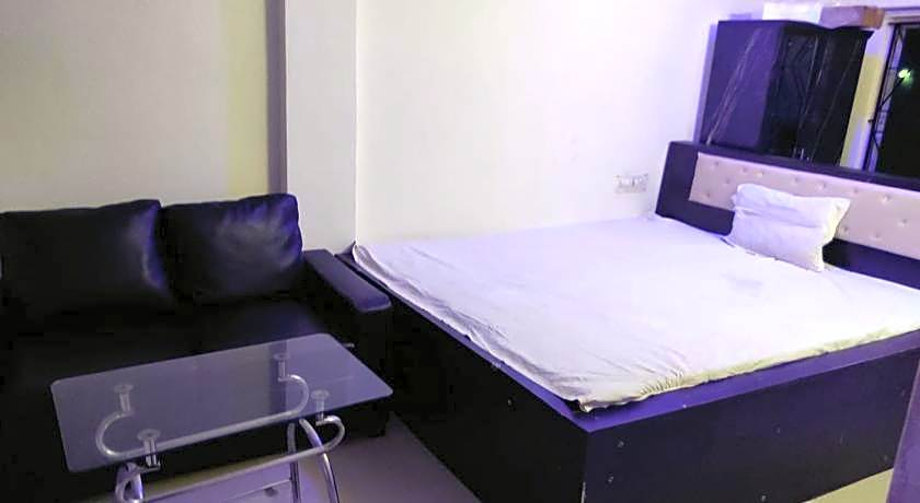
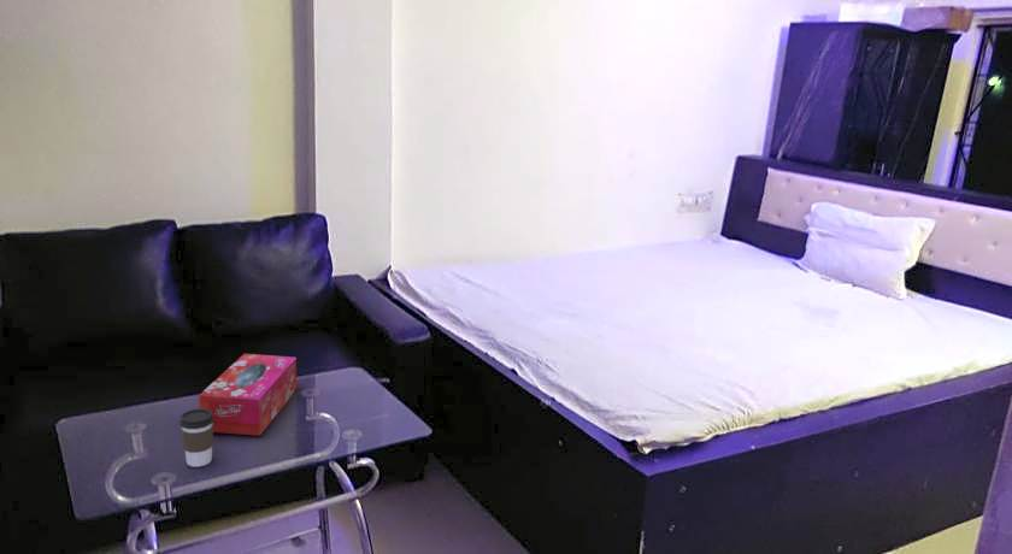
+ tissue box [198,353,298,437]
+ coffee cup [178,408,214,467]
